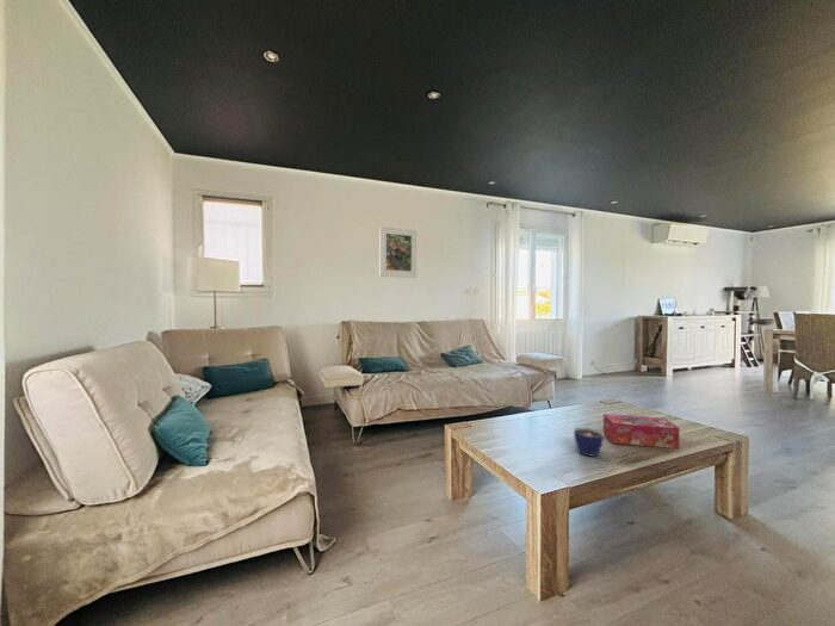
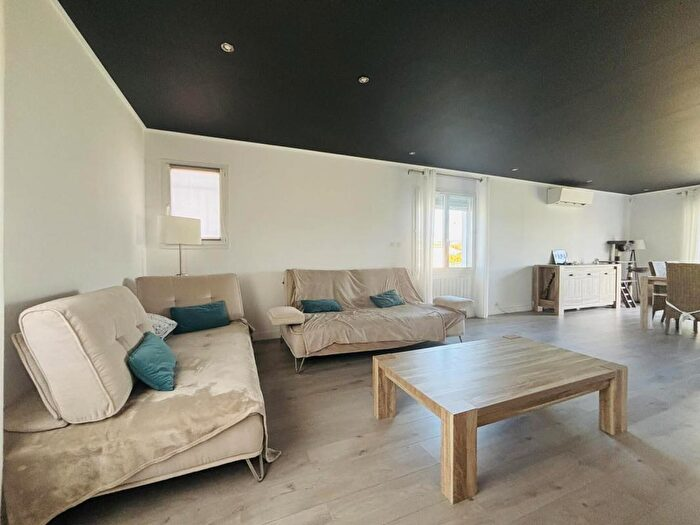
- tissue box [602,413,680,450]
- cup [573,427,605,458]
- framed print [378,225,419,279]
